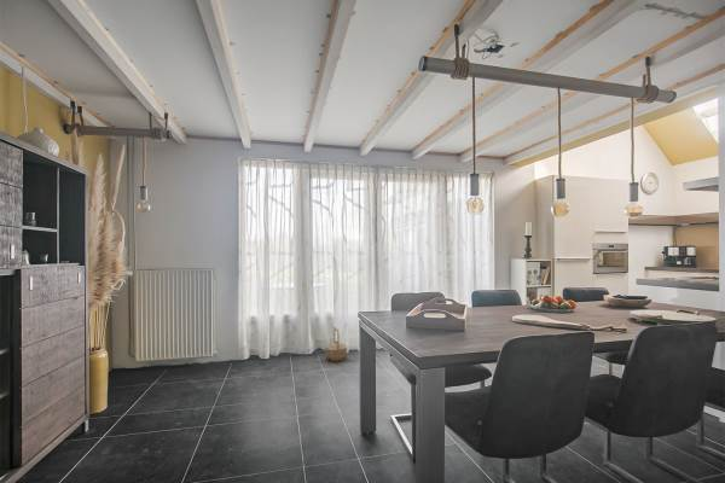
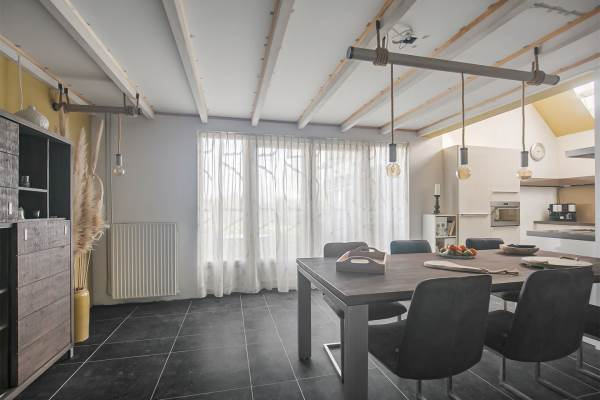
- basket [325,325,348,362]
